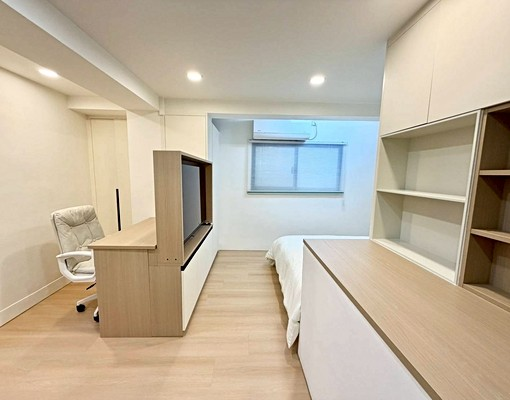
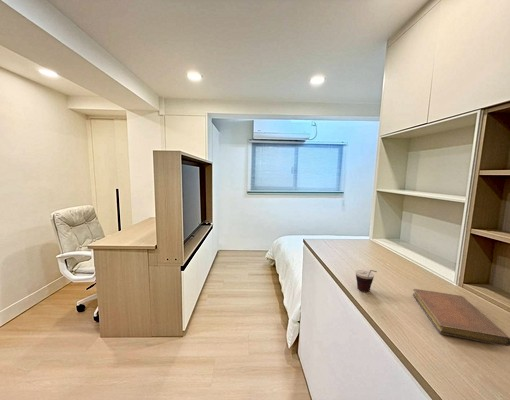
+ cup [355,269,378,293]
+ notebook [412,288,510,347]
